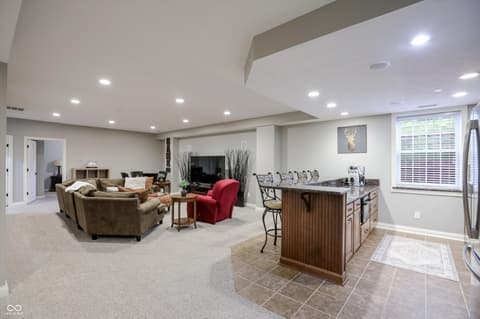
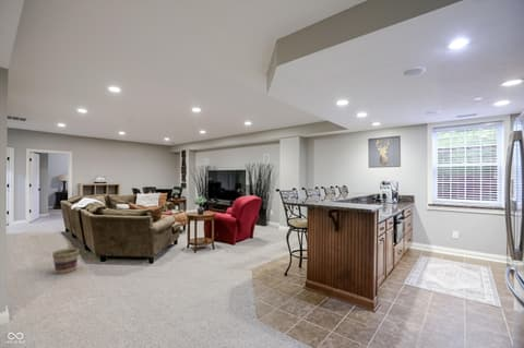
+ basket [51,247,81,275]
